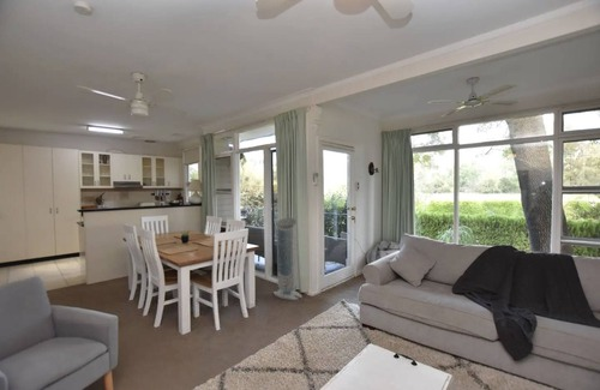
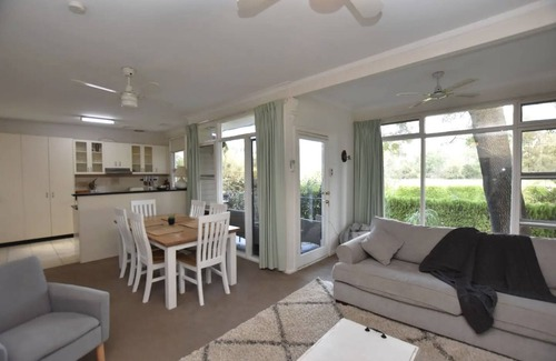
- air purifier [272,216,304,301]
